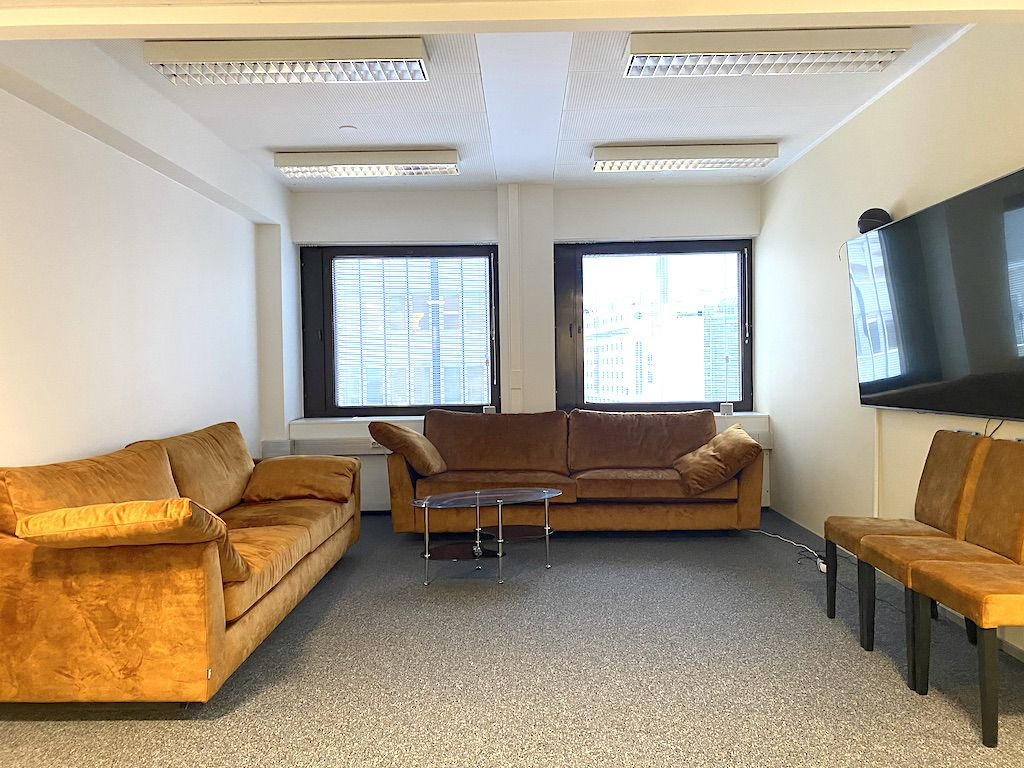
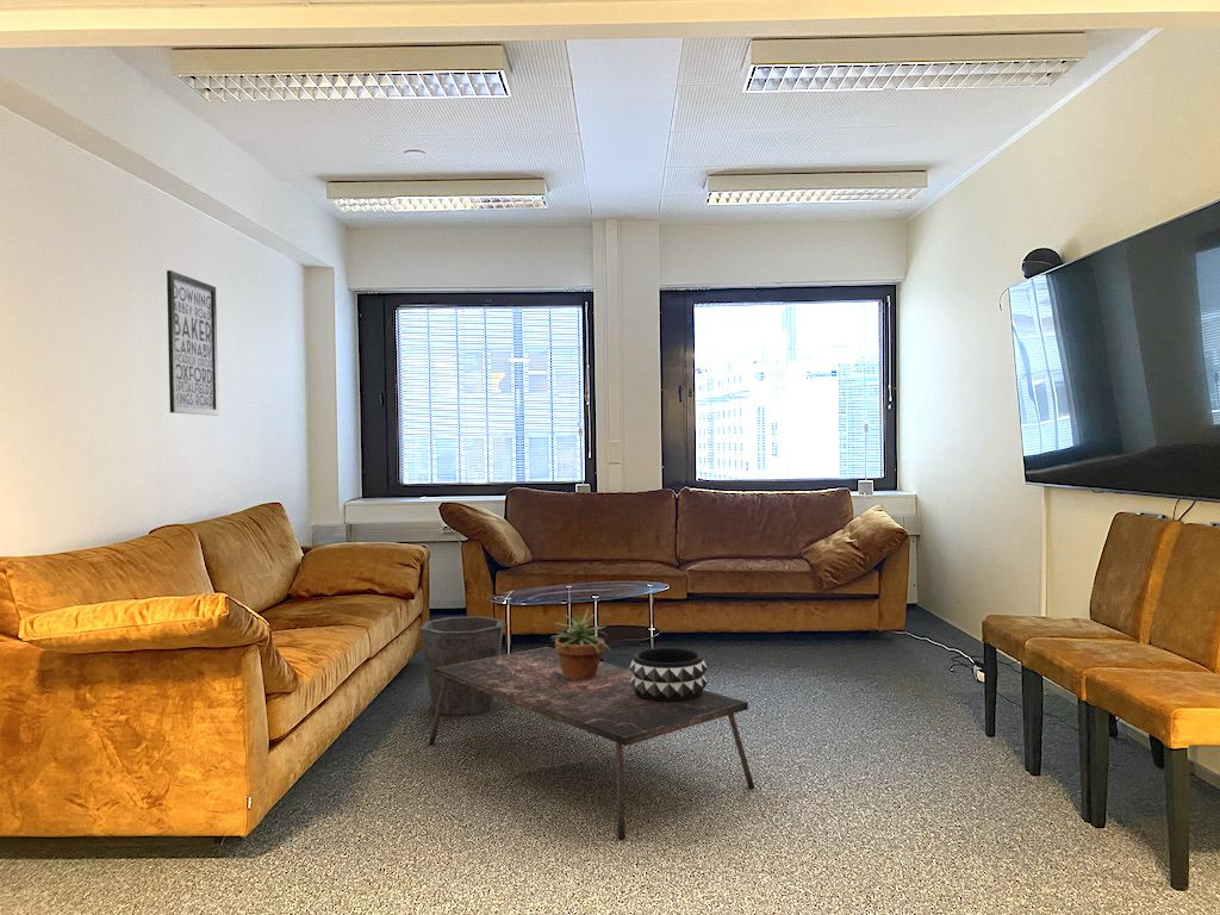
+ coffee table [428,646,755,840]
+ decorative bowl [628,647,709,702]
+ potted plant [550,606,612,679]
+ waste bin [419,615,505,716]
+ wall art [166,269,219,417]
